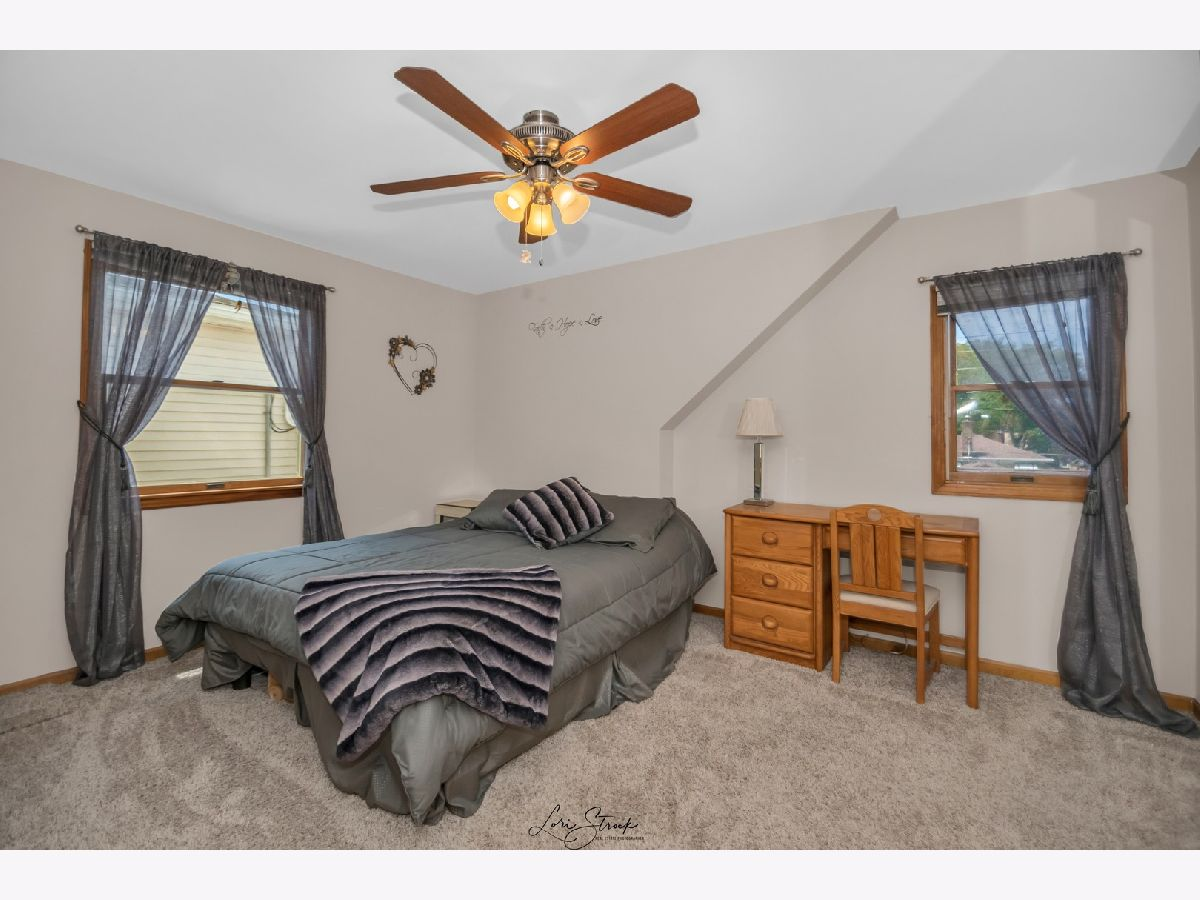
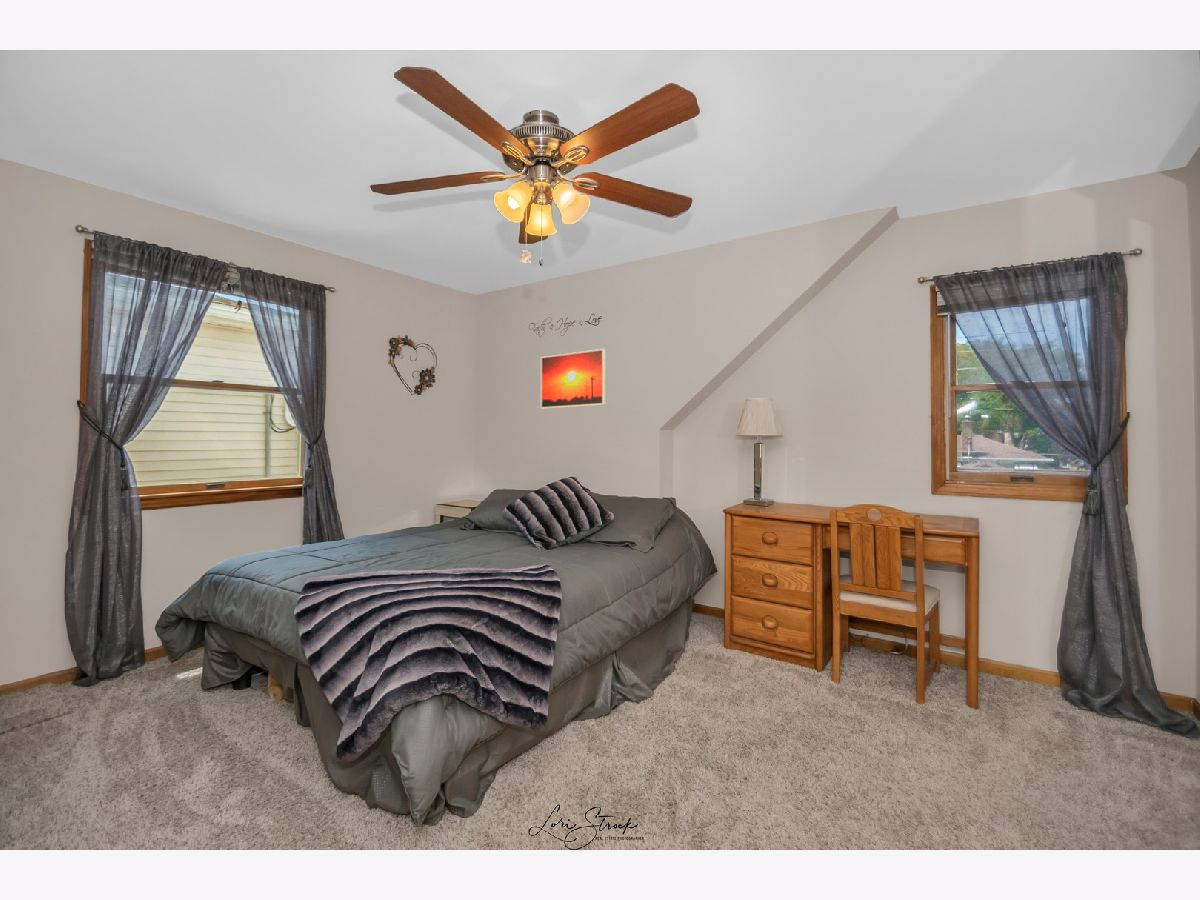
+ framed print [540,348,607,409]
